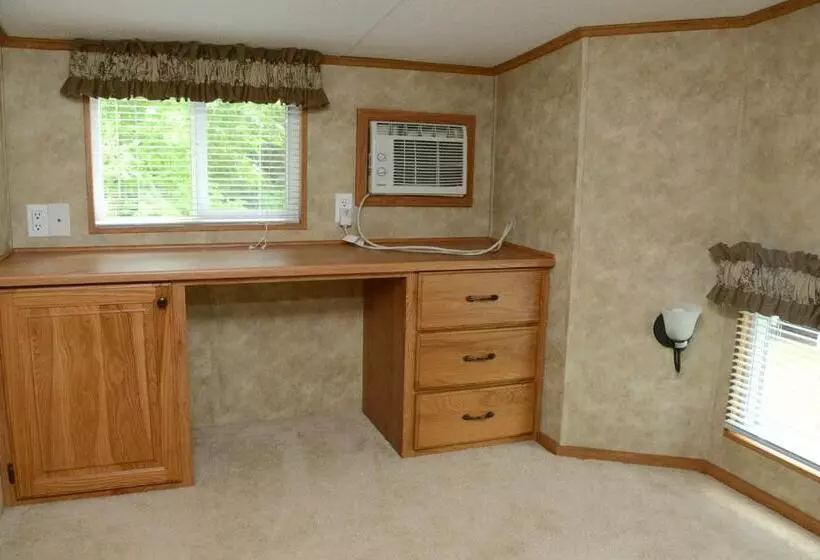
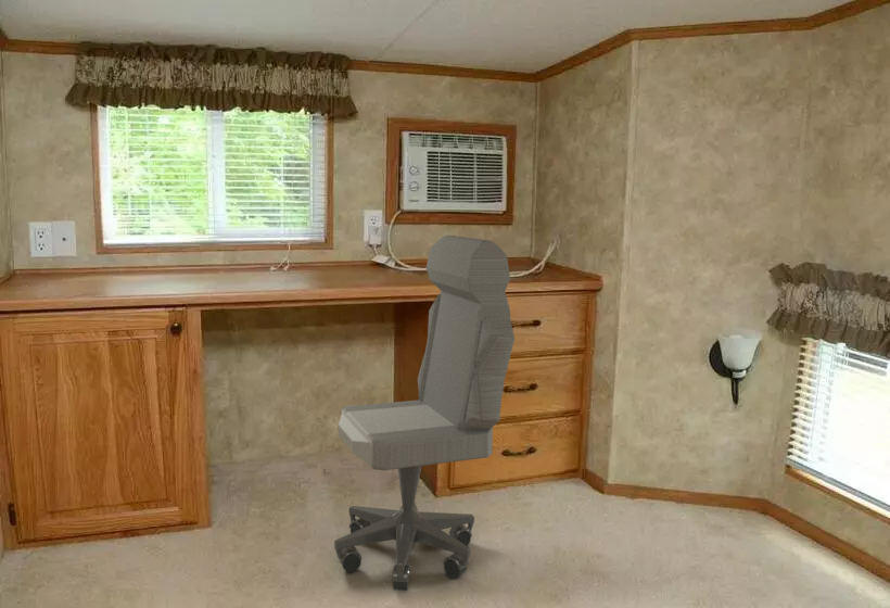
+ office chair [333,235,516,592]
